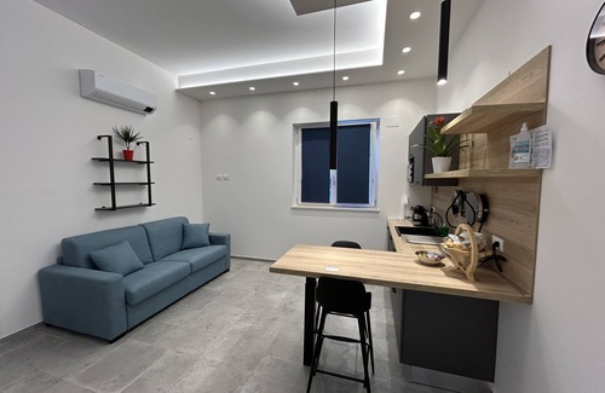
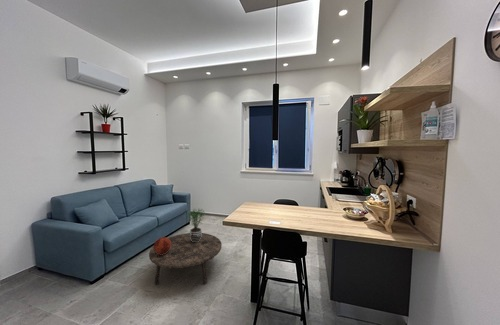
+ decorative sphere [153,236,171,255]
+ potted plant [185,207,206,242]
+ coffee table [148,232,223,286]
